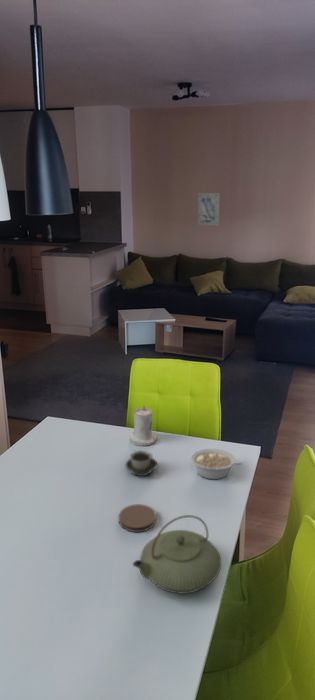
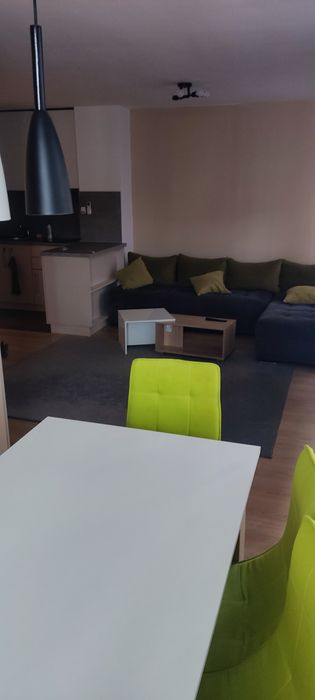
- candle [129,405,158,447]
- coaster [118,503,157,533]
- legume [190,448,243,480]
- wall art [197,192,221,227]
- teapot [132,514,222,594]
- cup [124,450,158,477]
